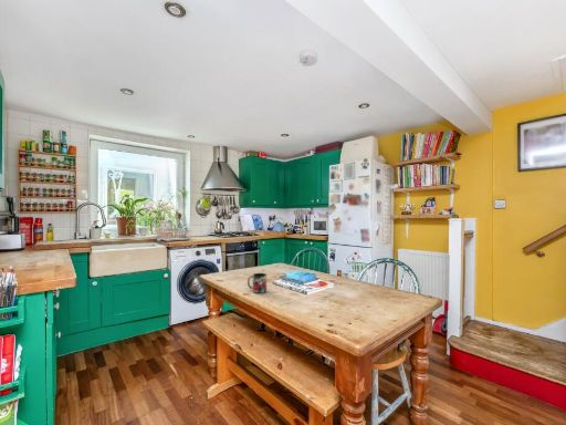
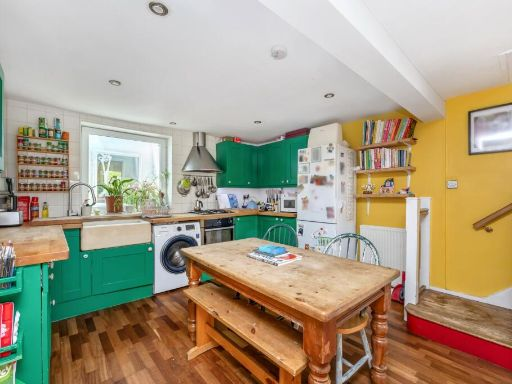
- mug [247,272,268,294]
